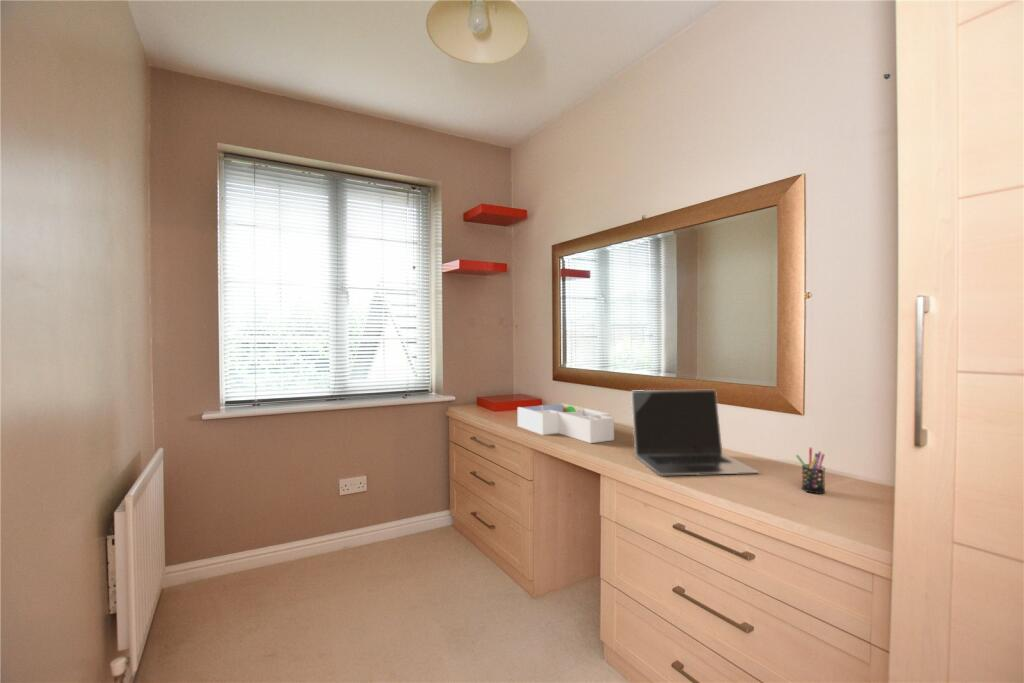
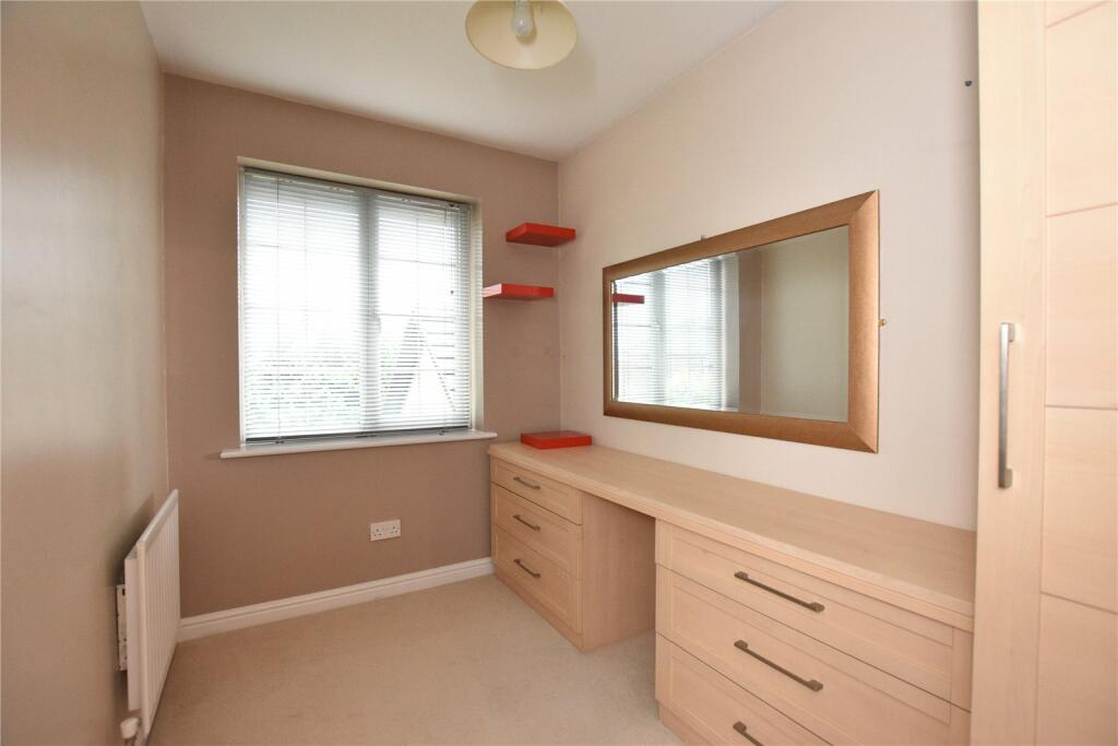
- pen holder [795,447,826,495]
- laptop [630,389,761,476]
- desk organizer [517,403,615,444]
